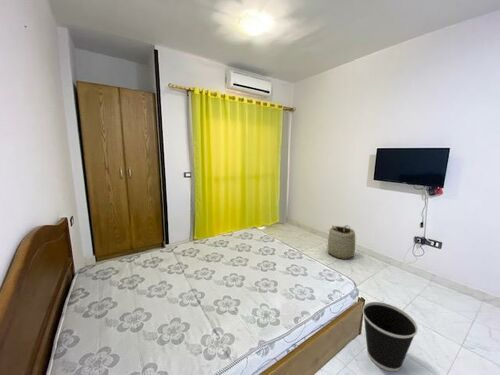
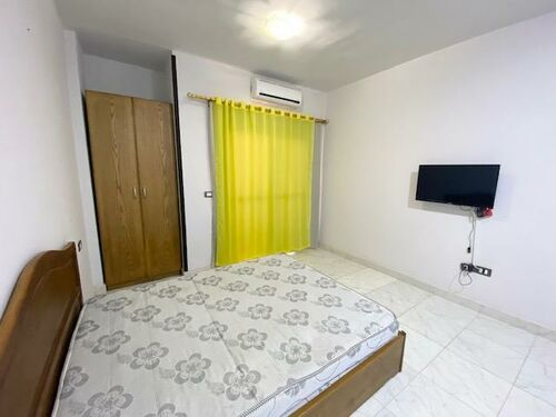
- wastebasket [362,301,419,372]
- basket [325,224,360,260]
